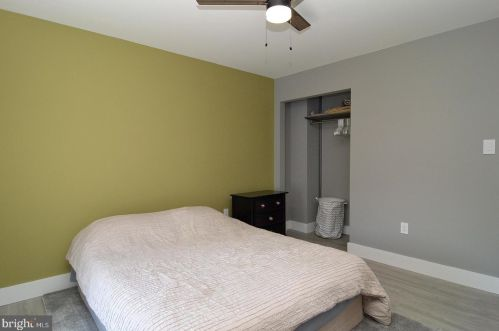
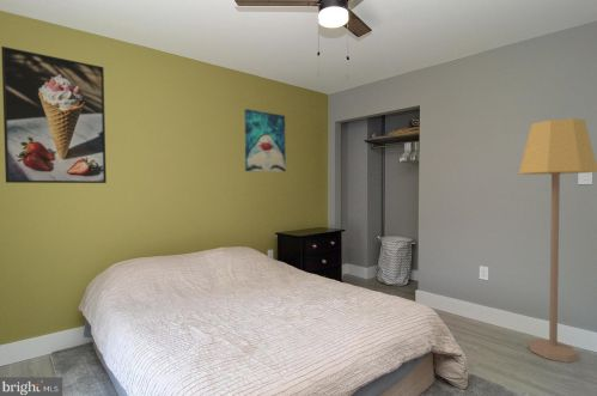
+ lamp [518,117,597,364]
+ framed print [0,45,108,184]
+ wall art [244,108,287,173]
